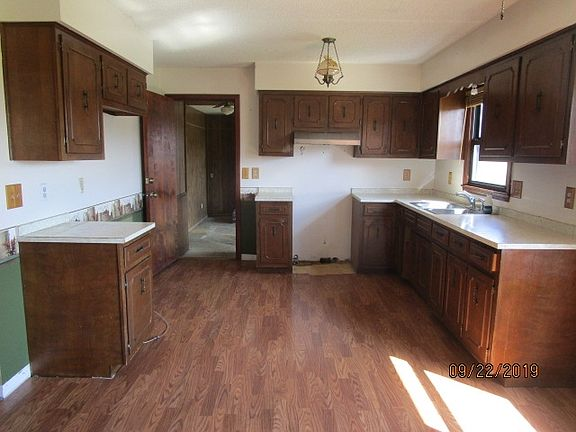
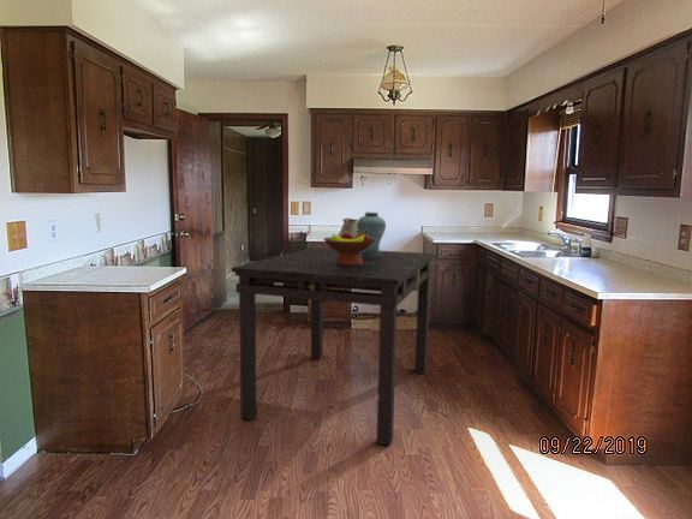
+ dining table [231,246,436,446]
+ pitcher [338,216,358,237]
+ vase [357,211,387,257]
+ fruit bowl [322,231,376,266]
